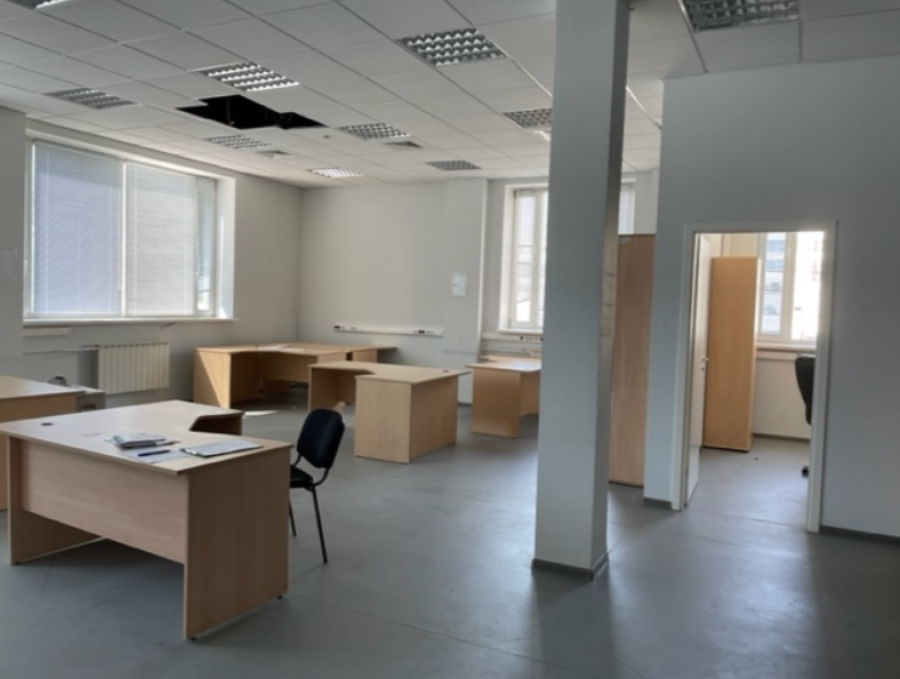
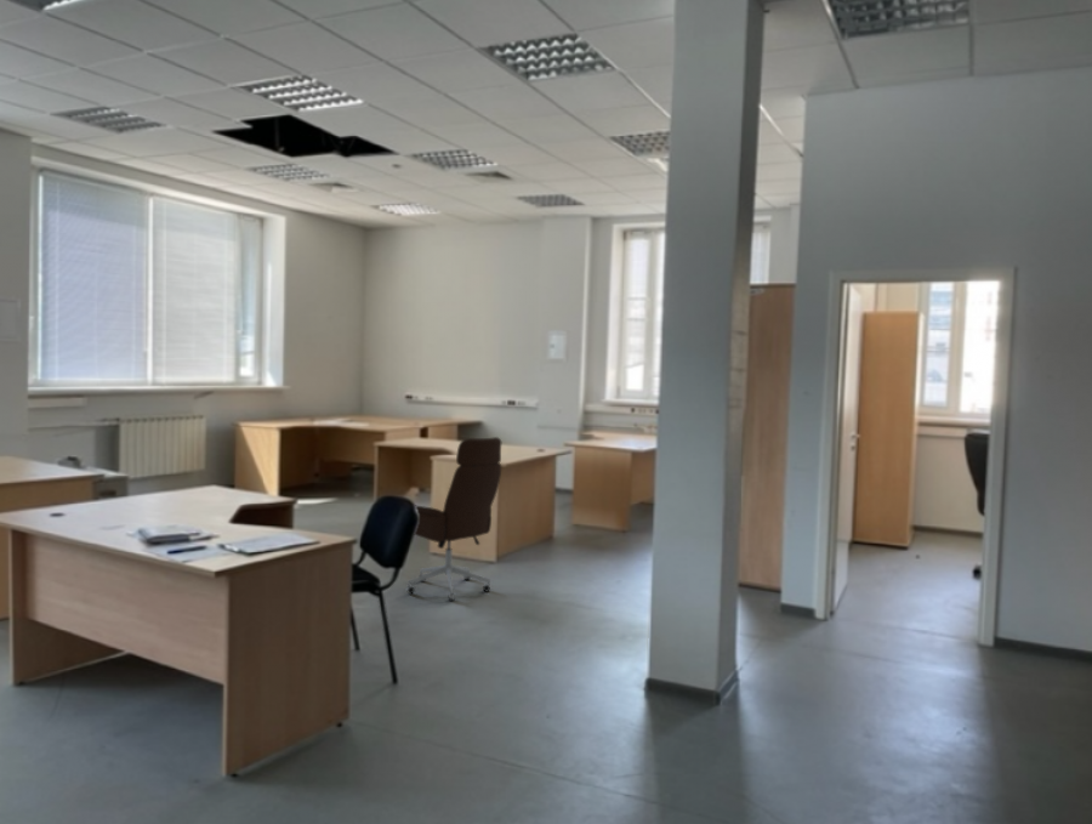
+ office chair [405,436,502,602]
